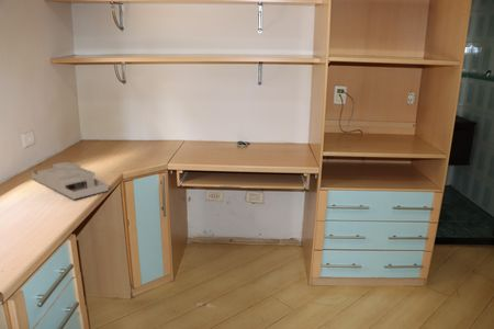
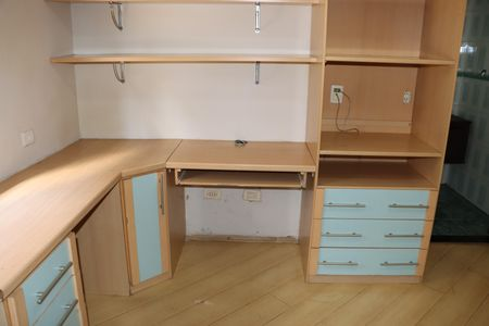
- desk organizer [31,161,110,201]
